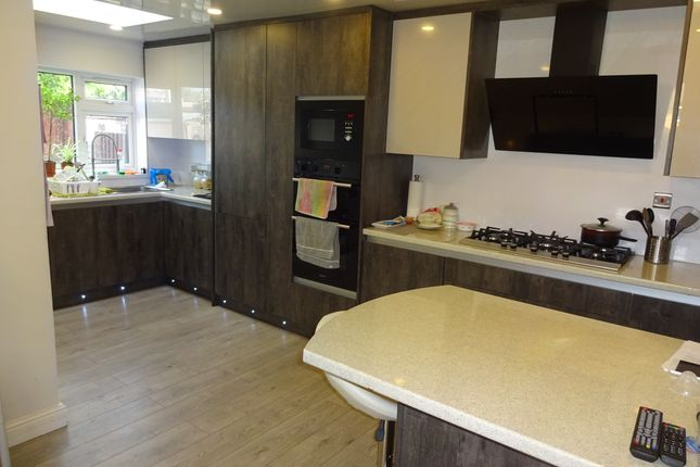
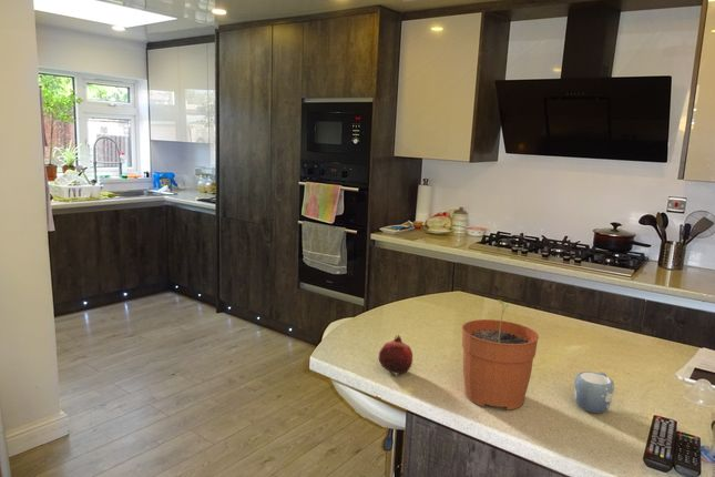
+ fruit [378,334,413,377]
+ plant pot [461,298,540,412]
+ mug [573,371,615,414]
